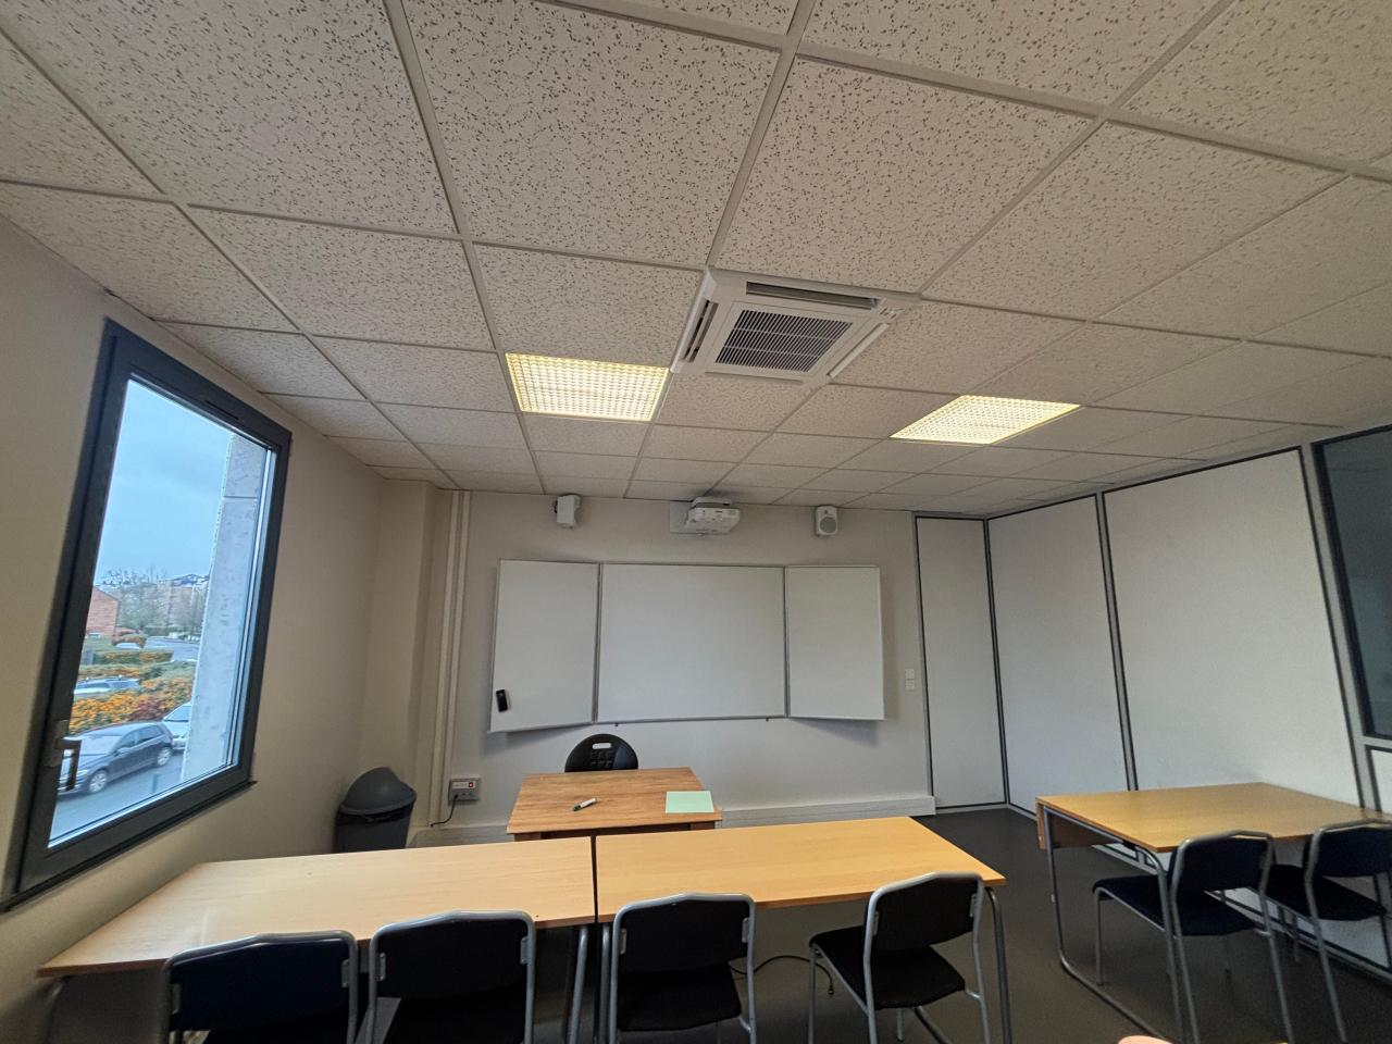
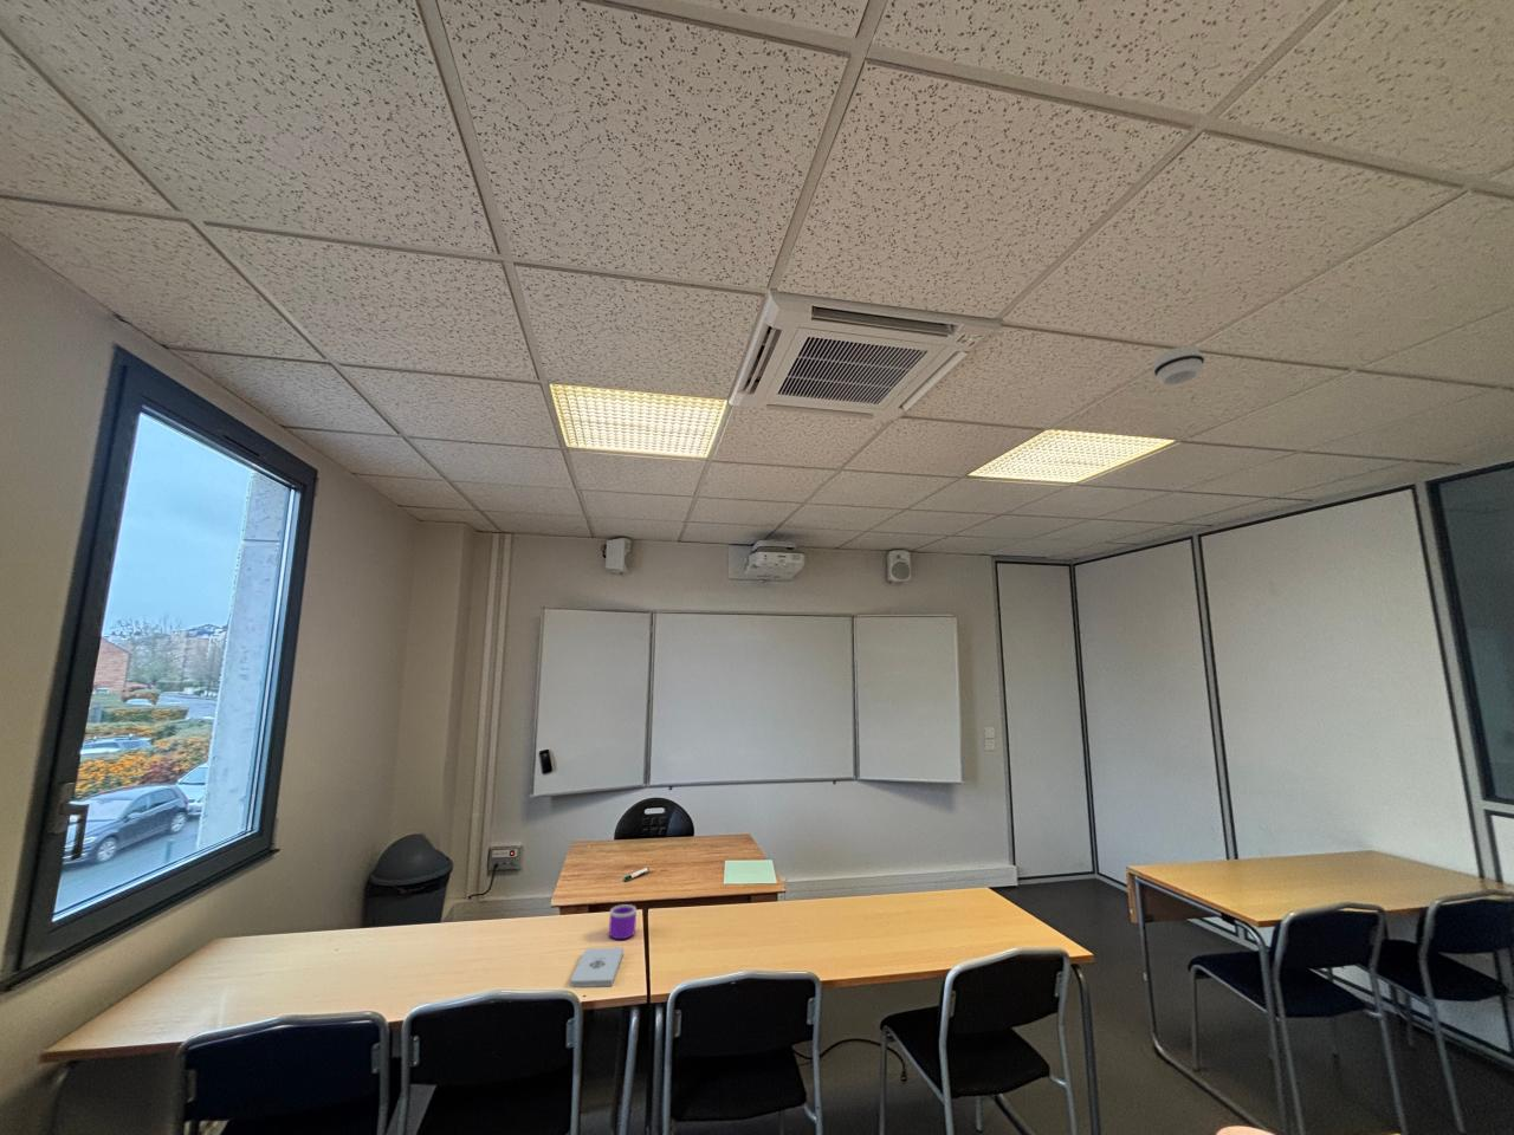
+ smoke detector [1152,345,1205,386]
+ notepad [569,945,625,988]
+ mug [608,904,638,939]
